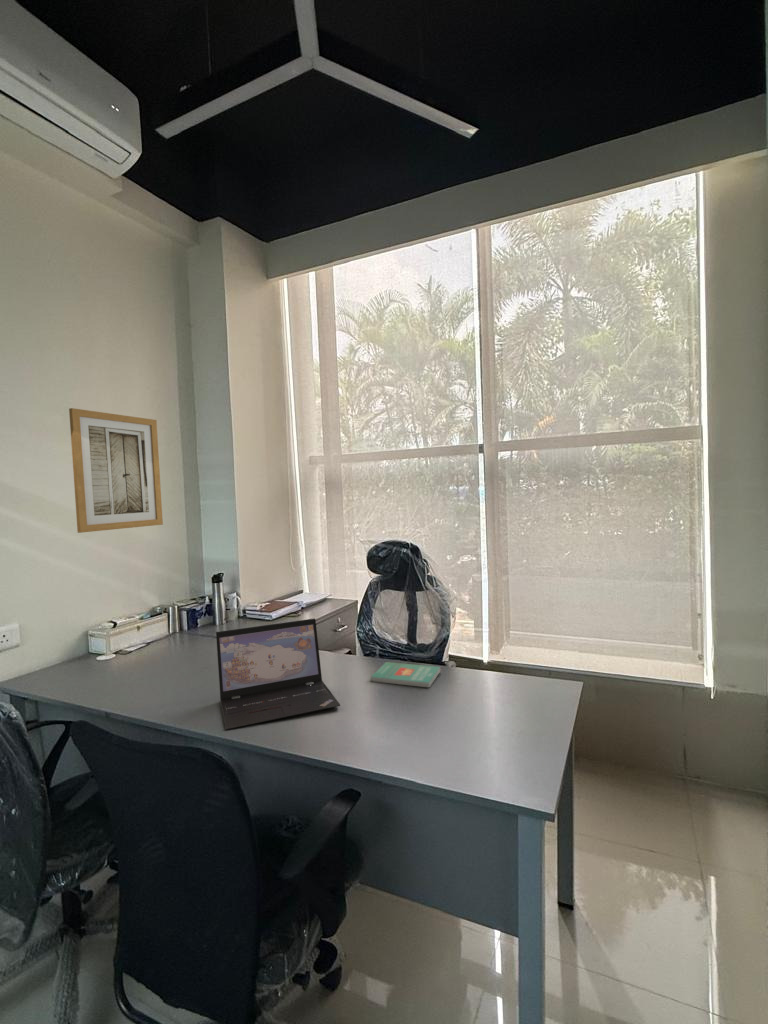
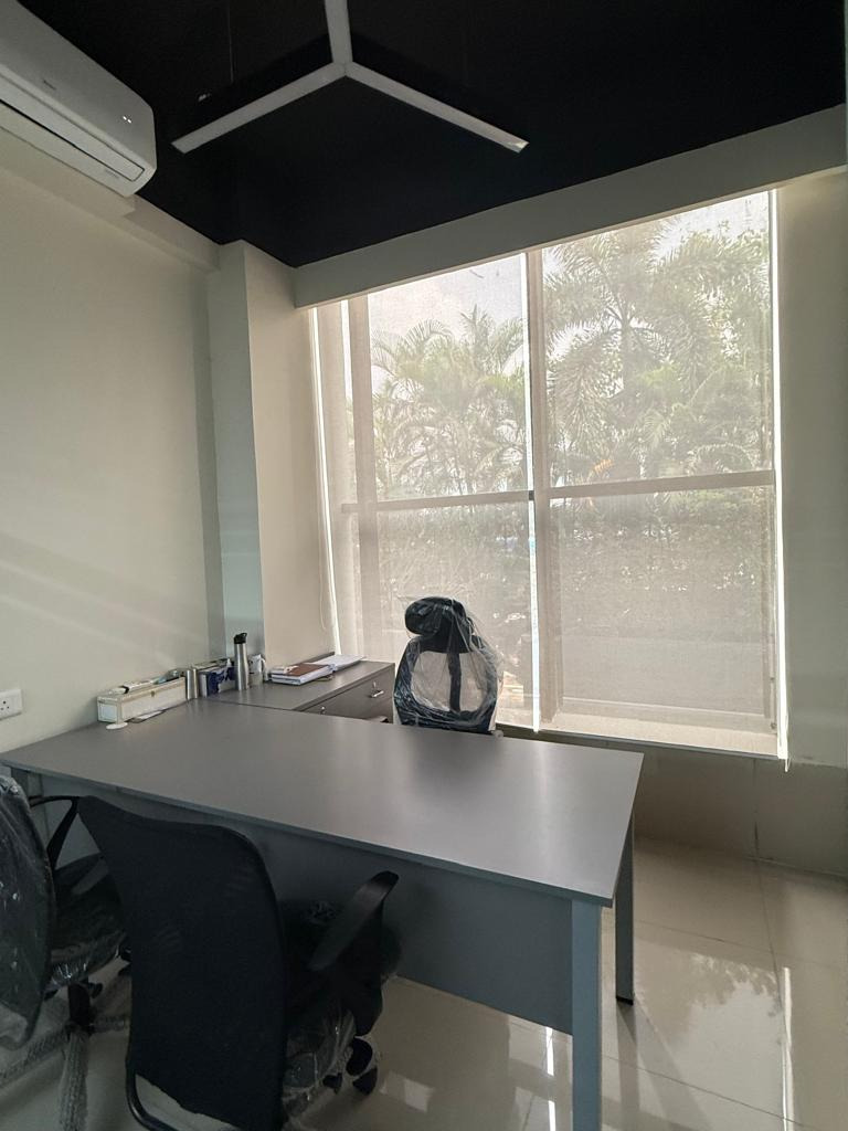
- book [370,661,441,689]
- wall art [68,407,164,534]
- laptop [215,618,341,731]
